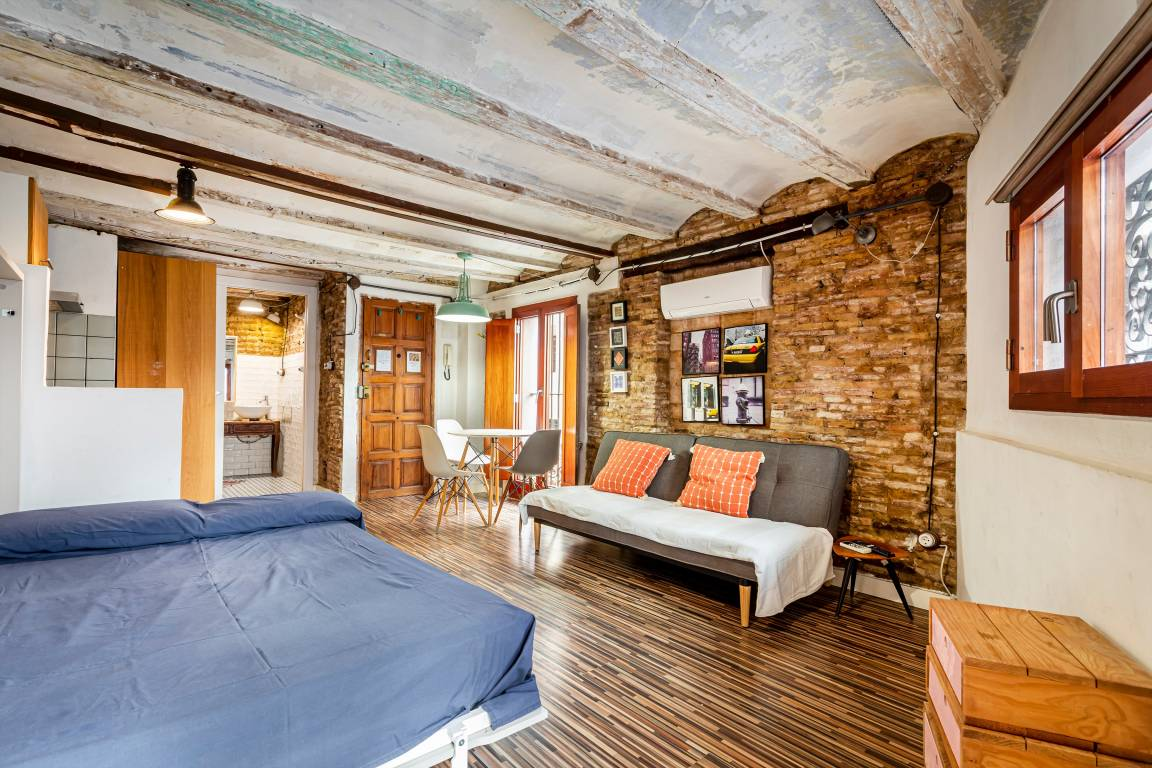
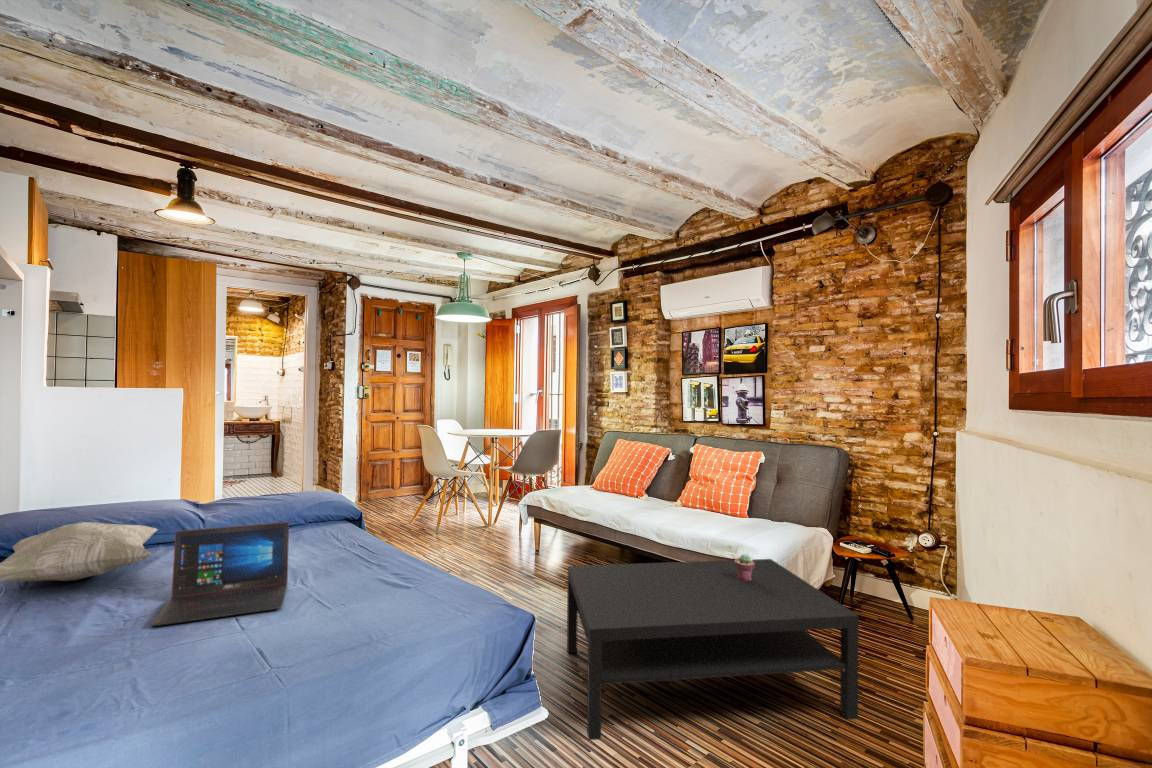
+ coffee table [566,558,860,741]
+ laptop [150,521,290,627]
+ potted succulent [734,553,754,581]
+ decorative pillow [0,521,159,582]
